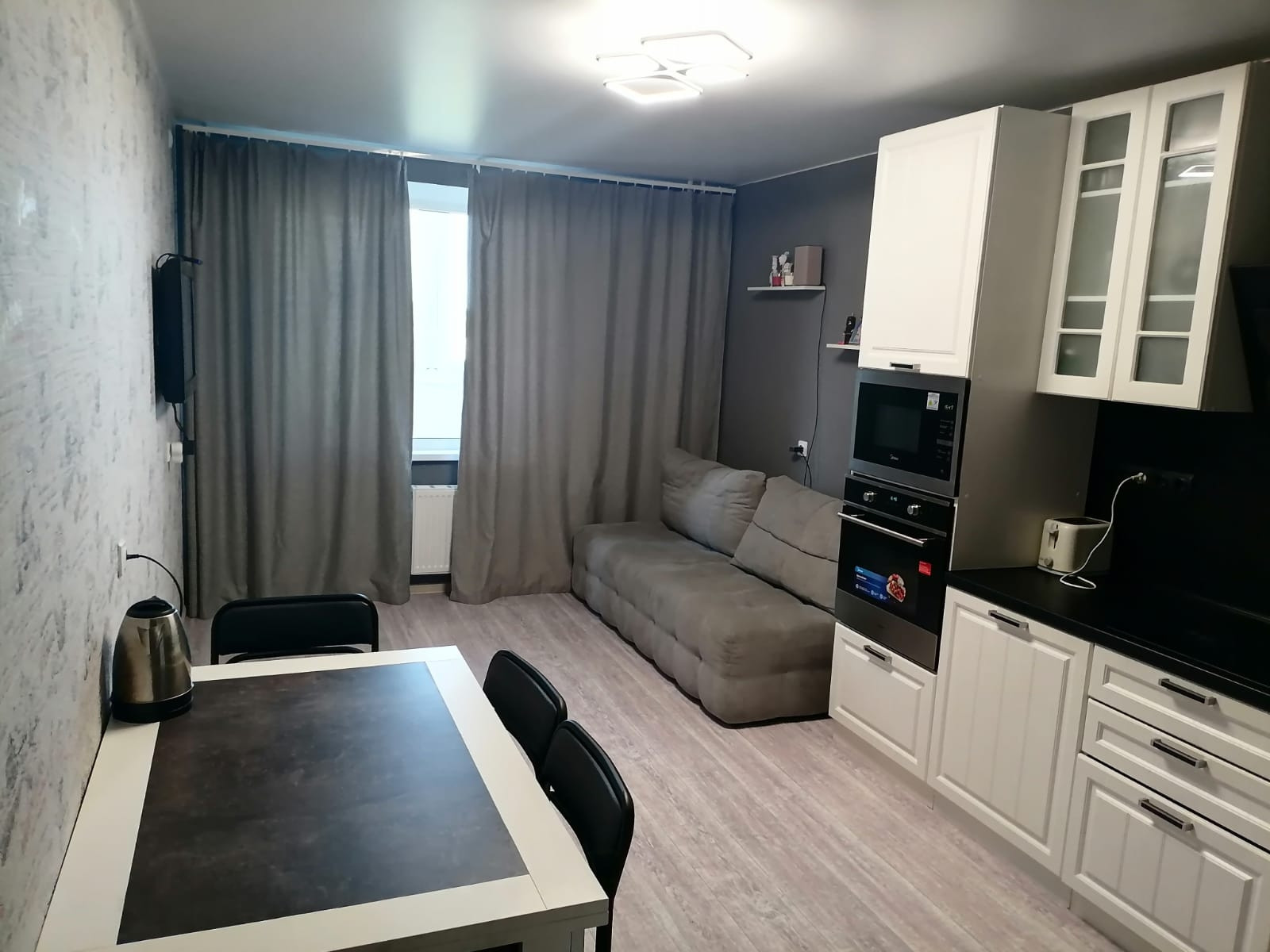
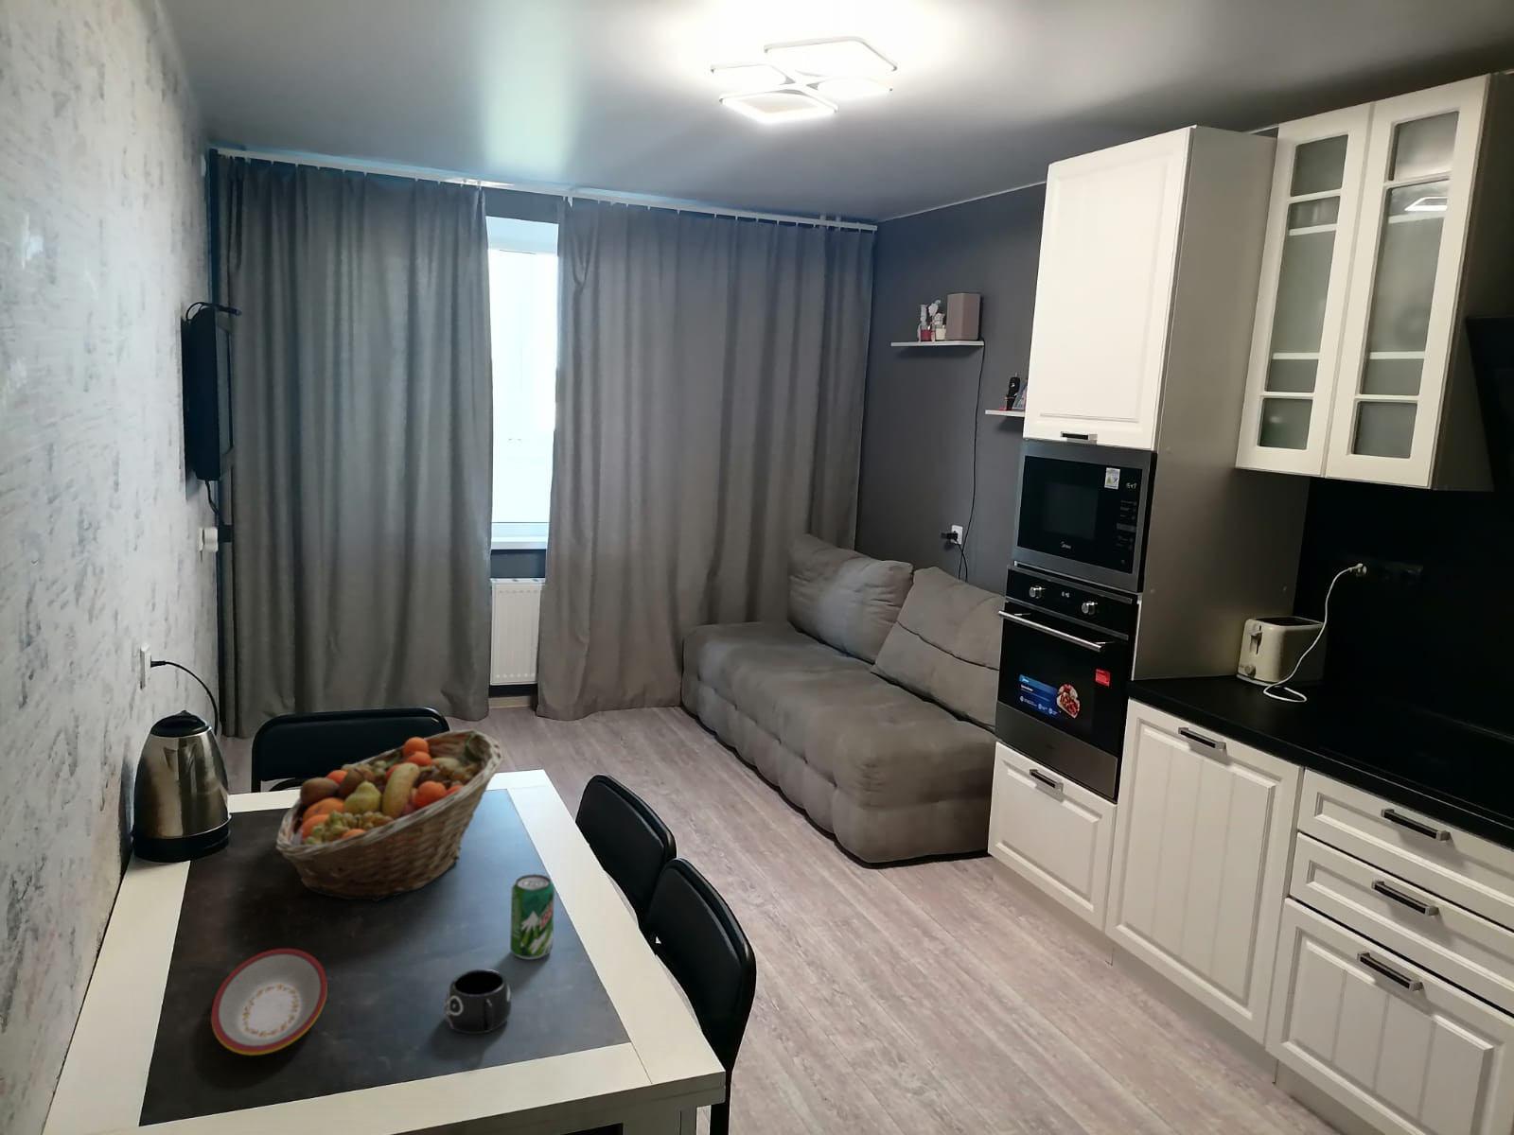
+ beverage can [509,873,556,961]
+ fruit basket [274,728,505,903]
+ plate [210,948,328,1056]
+ mug [442,968,513,1035]
